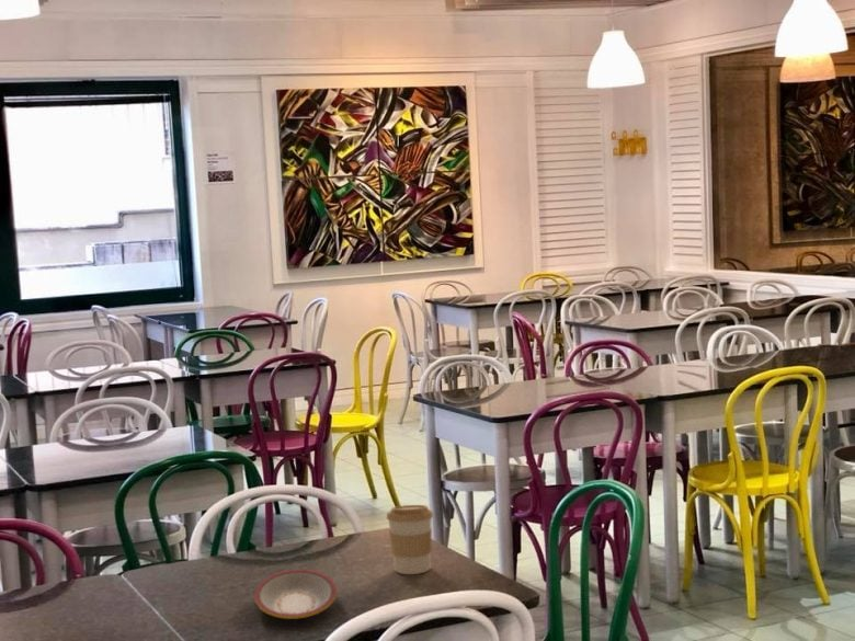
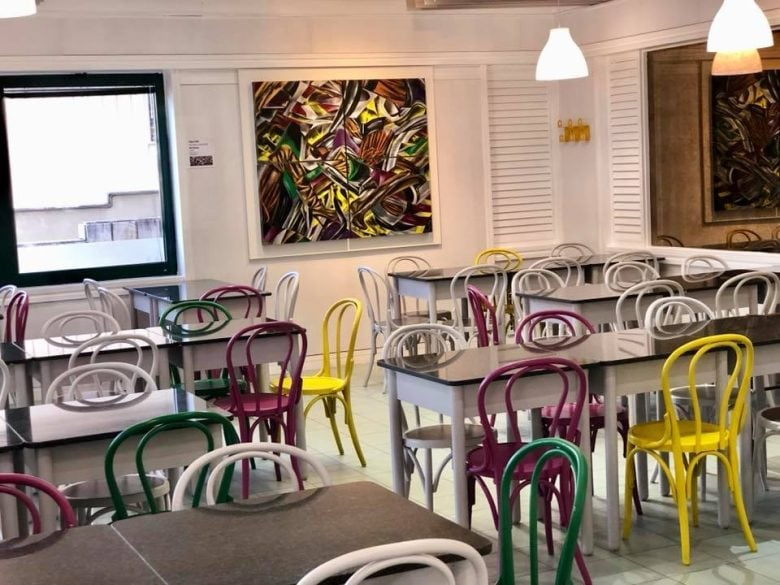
- plate [254,569,338,620]
- coffee cup [385,504,434,575]
